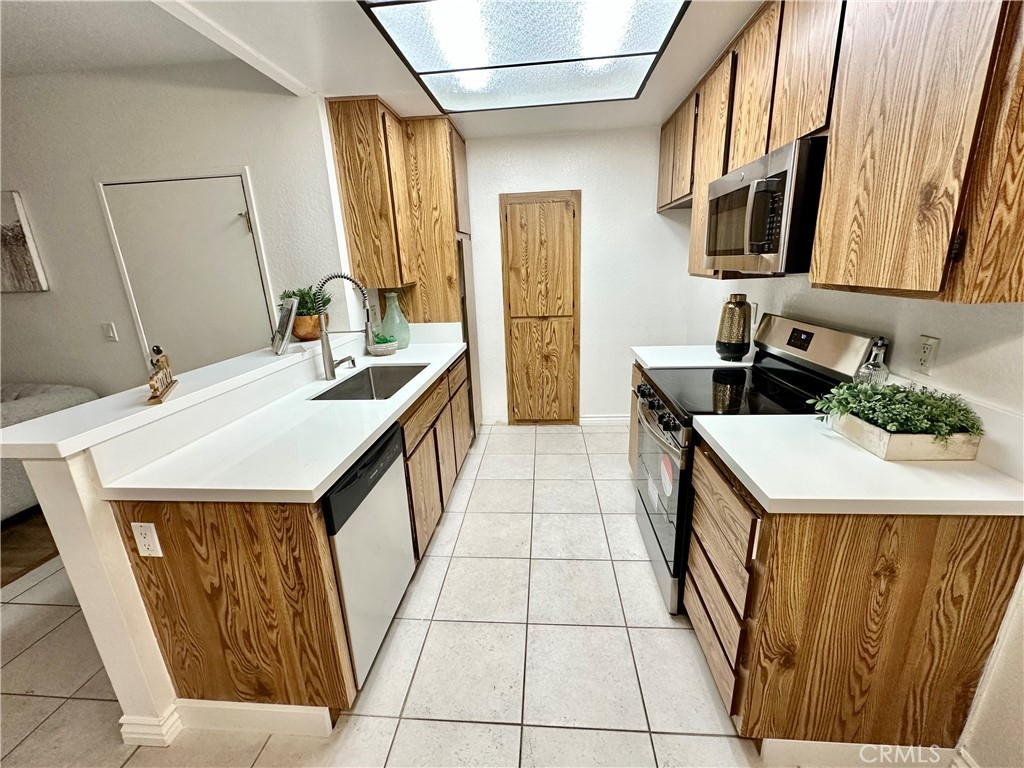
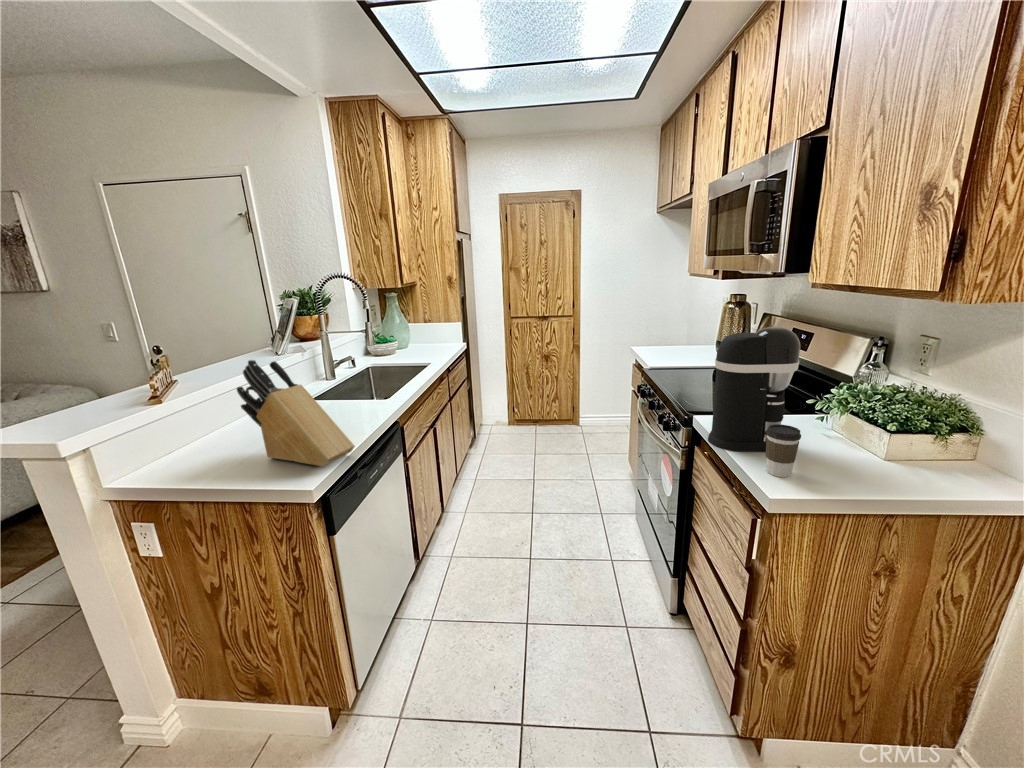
+ knife block [236,359,356,467]
+ coffee cup [765,424,802,478]
+ coffee maker [707,326,801,452]
